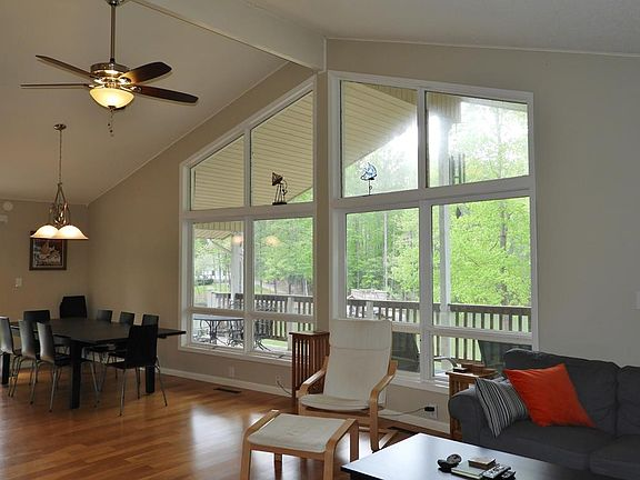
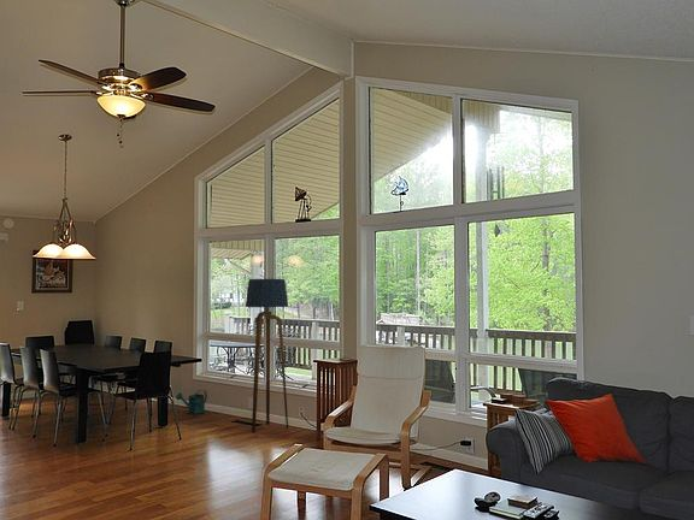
+ watering can [175,389,208,415]
+ floor lamp [245,278,289,433]
